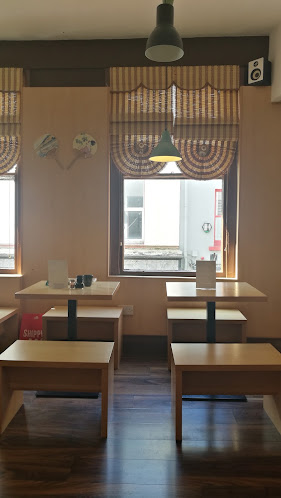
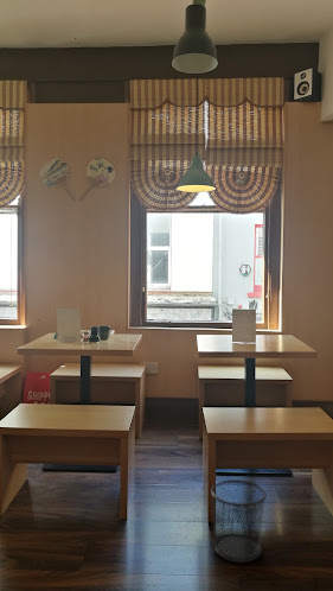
+ waste bin [210,478,268,564]
